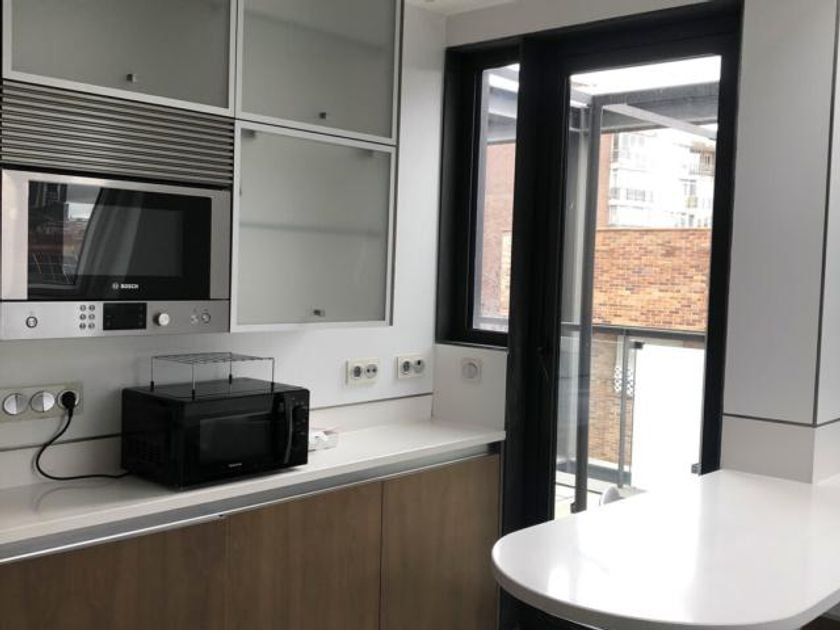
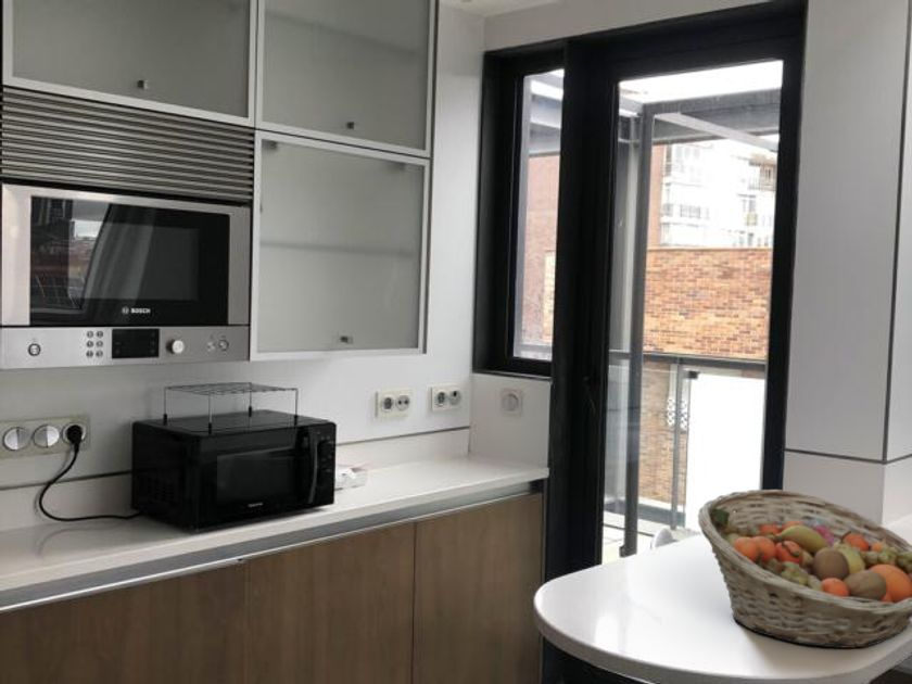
+ fruit basket [697,489,912,649]
